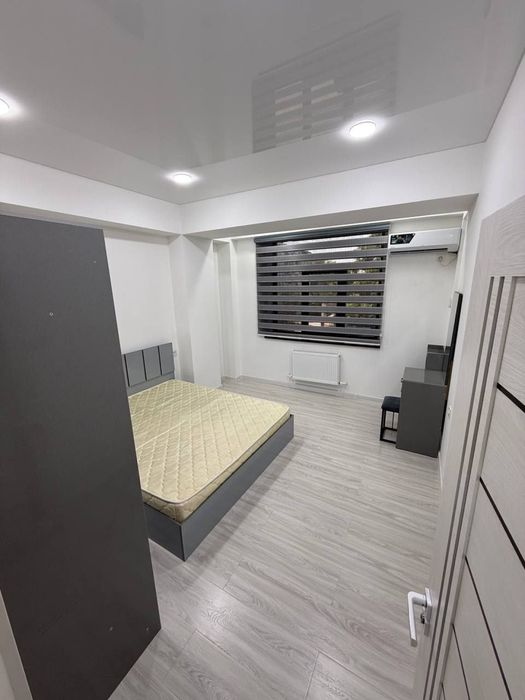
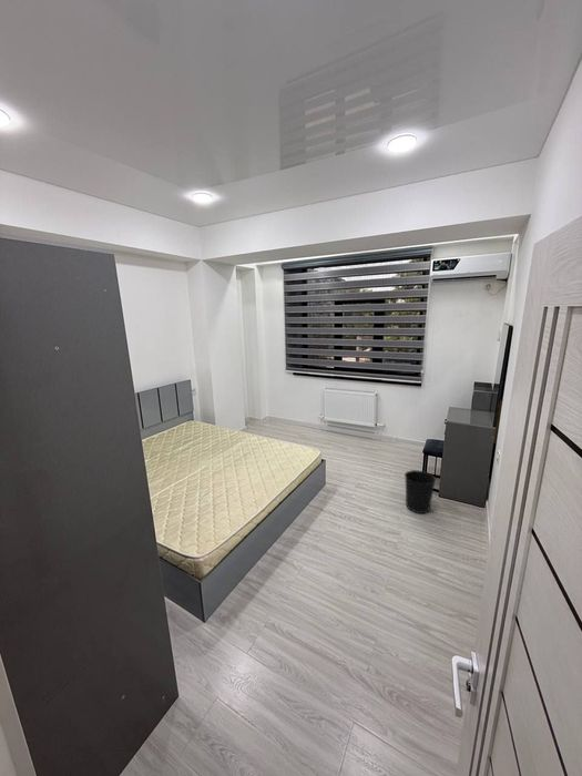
+ wastebasket [404,469,437,514]
